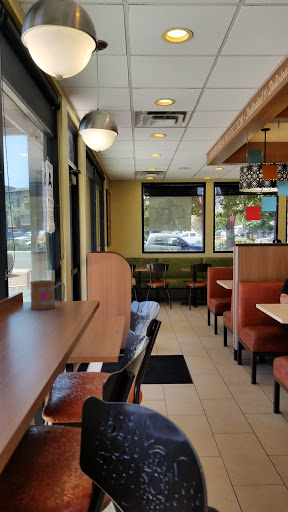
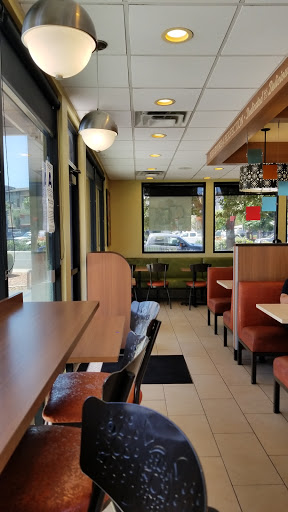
- mug [29,279,66,311]
